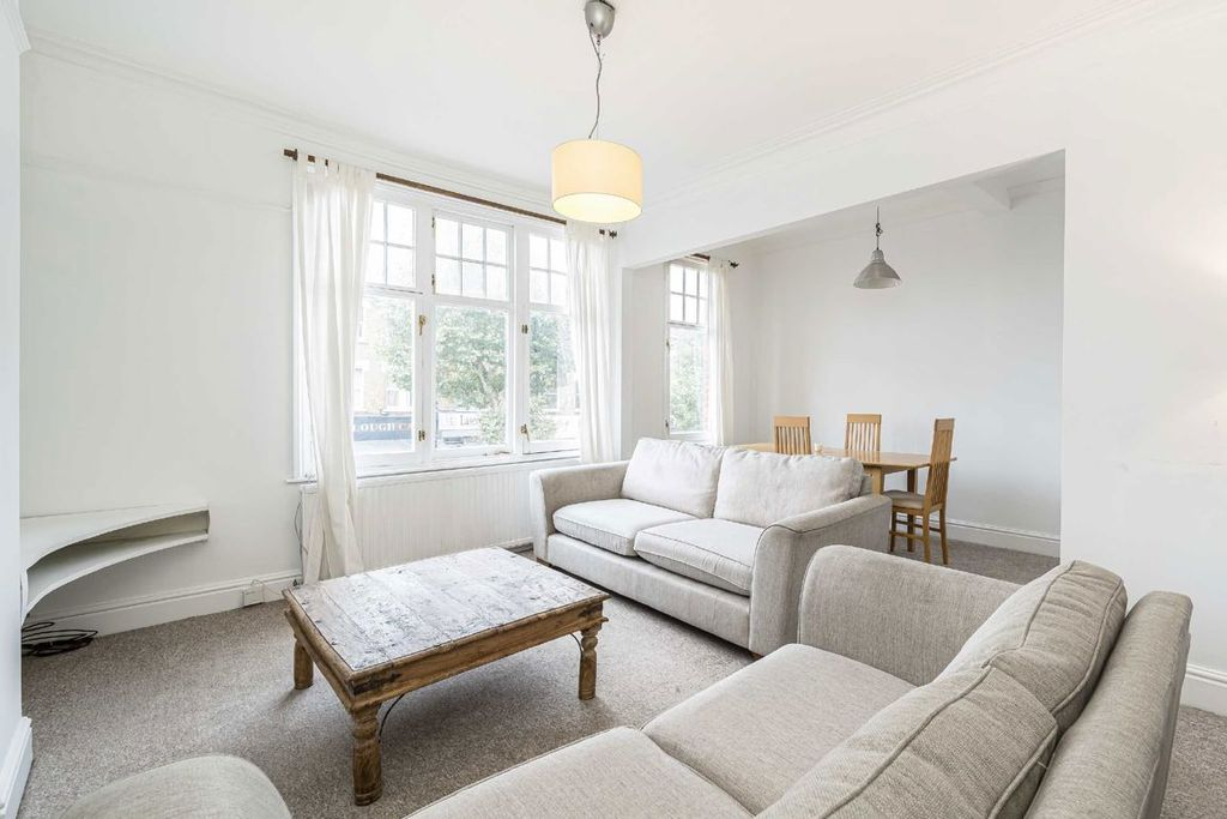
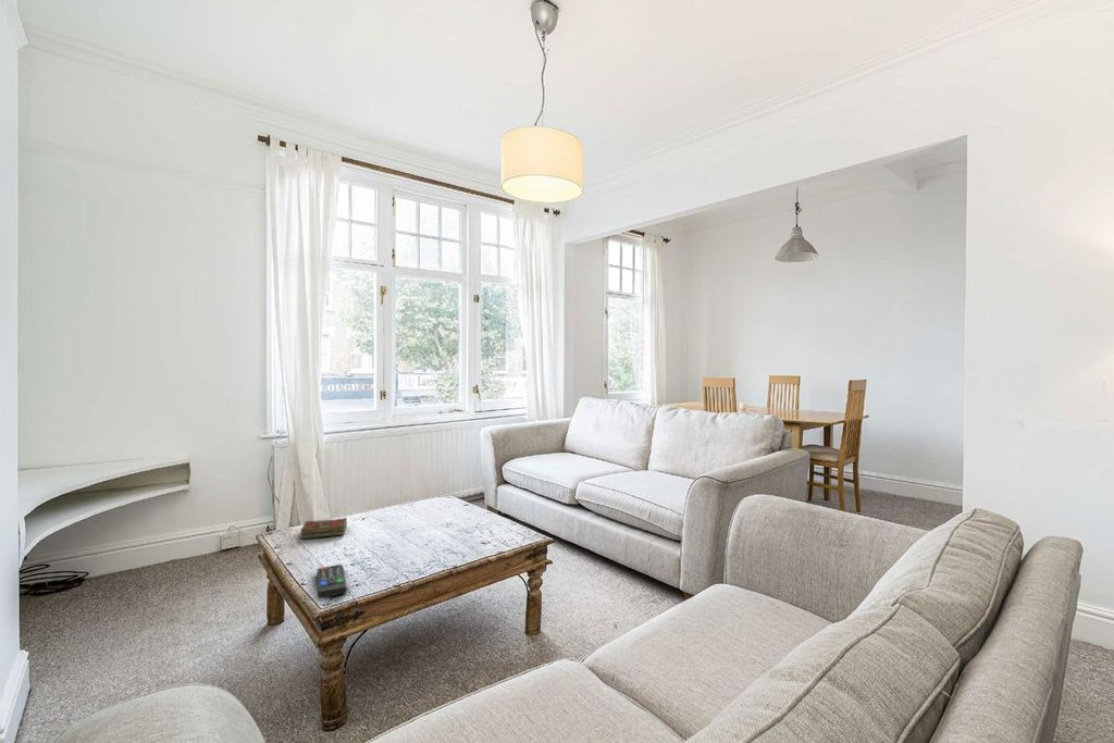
+ book [300,517,348,540]
+ remote control [315,564,348,599]
